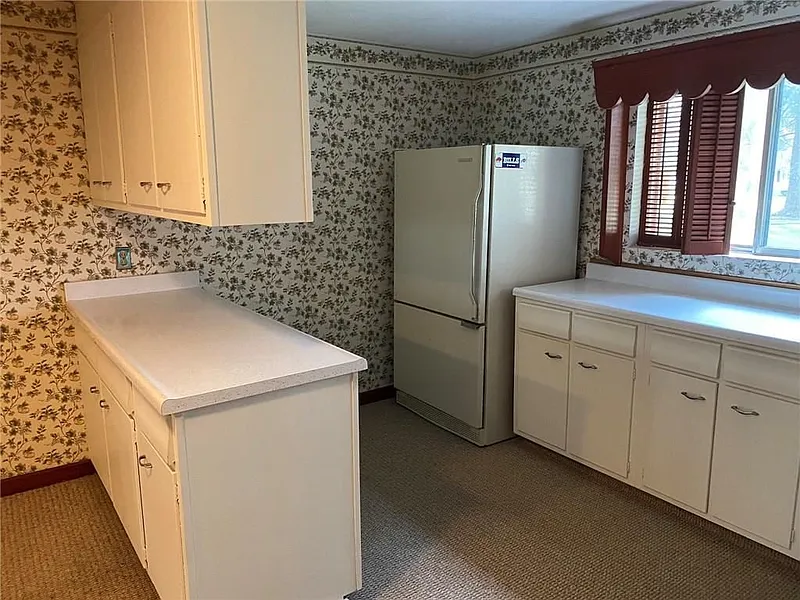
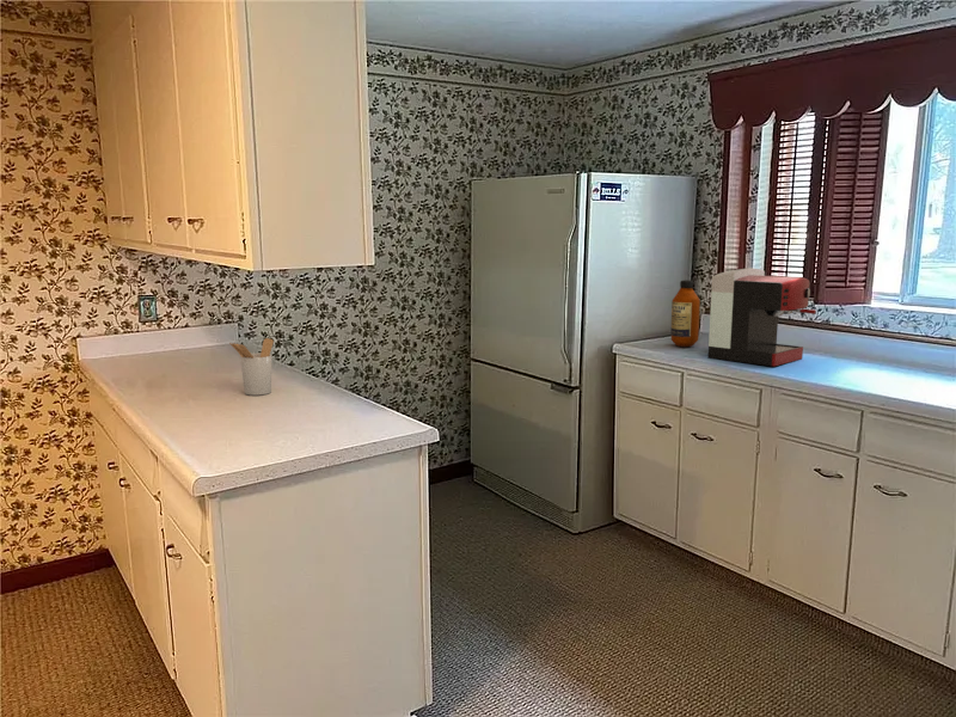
+ bottle [669,278,701,348]
+ coffee maker [707,266,817,367]
+ utensil holder [228,337,275,397]
